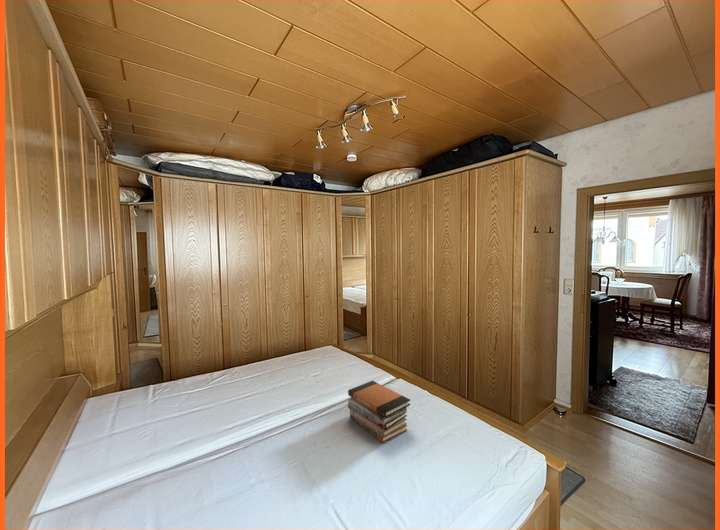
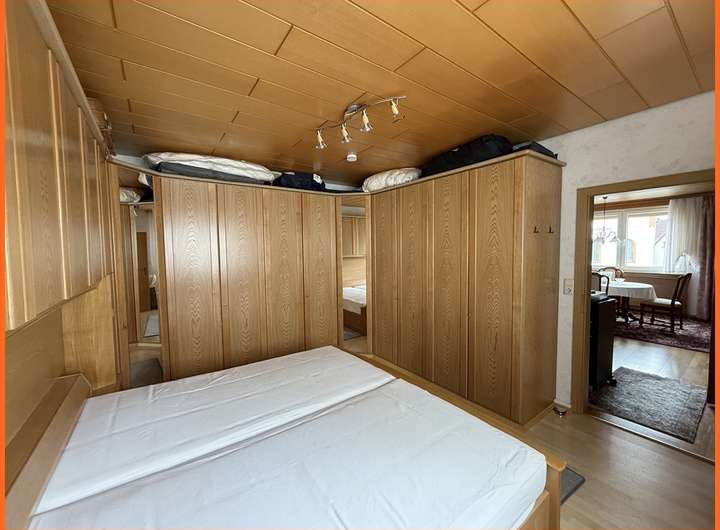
- book stack [347,380,412,444]
